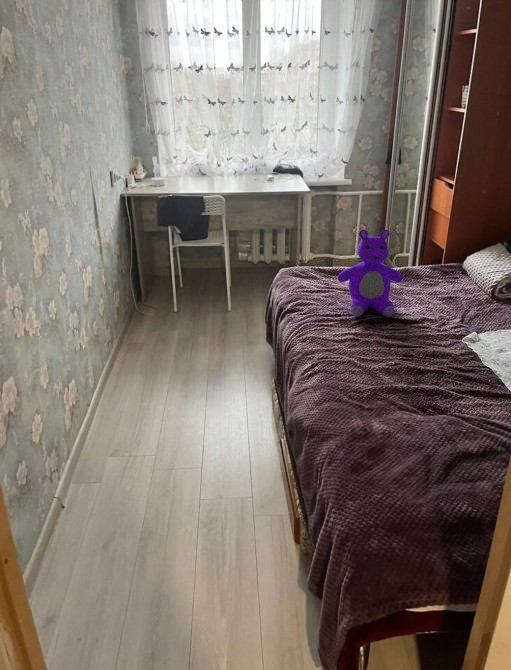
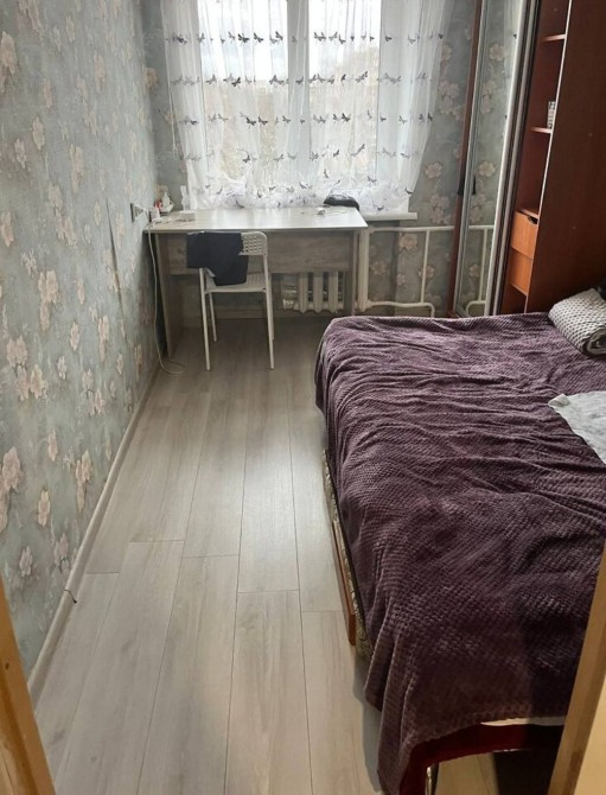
- stuffed bear [337,229,404,318]
